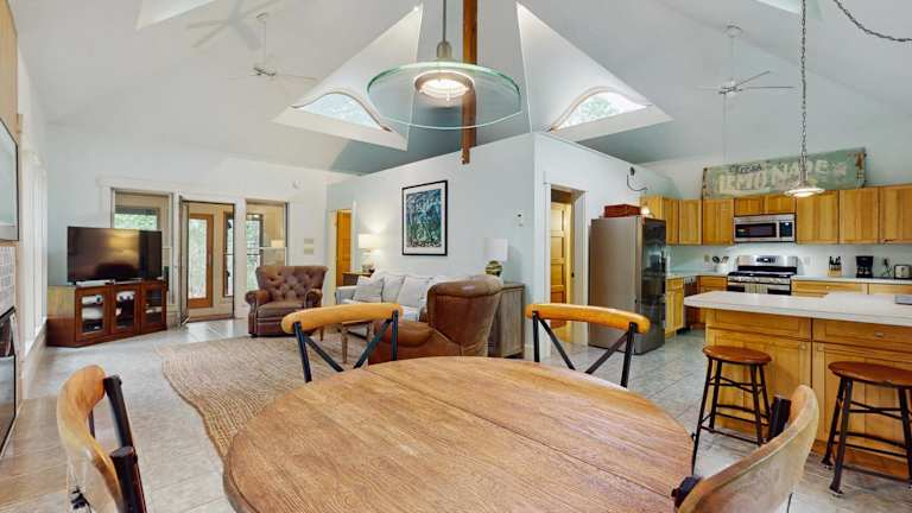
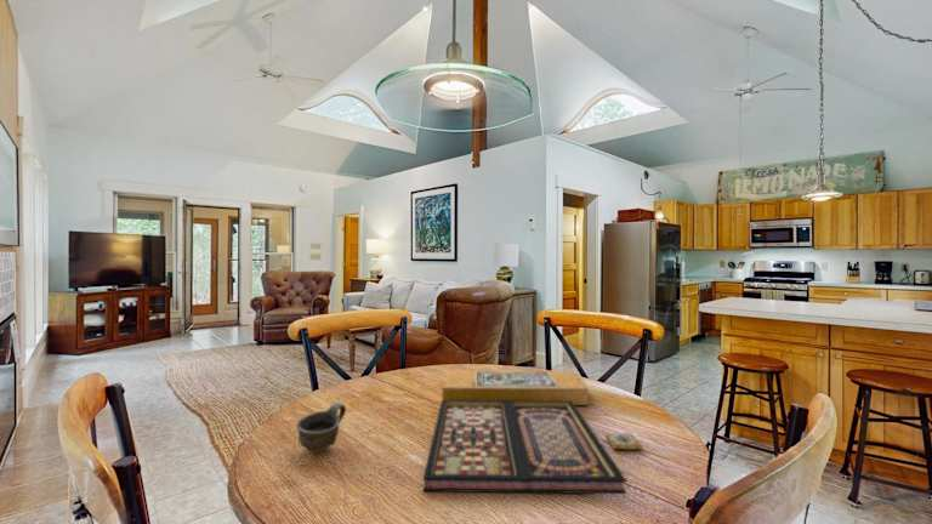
+ cup [295,401,347,455]
+ board game [422,370,643,495]
